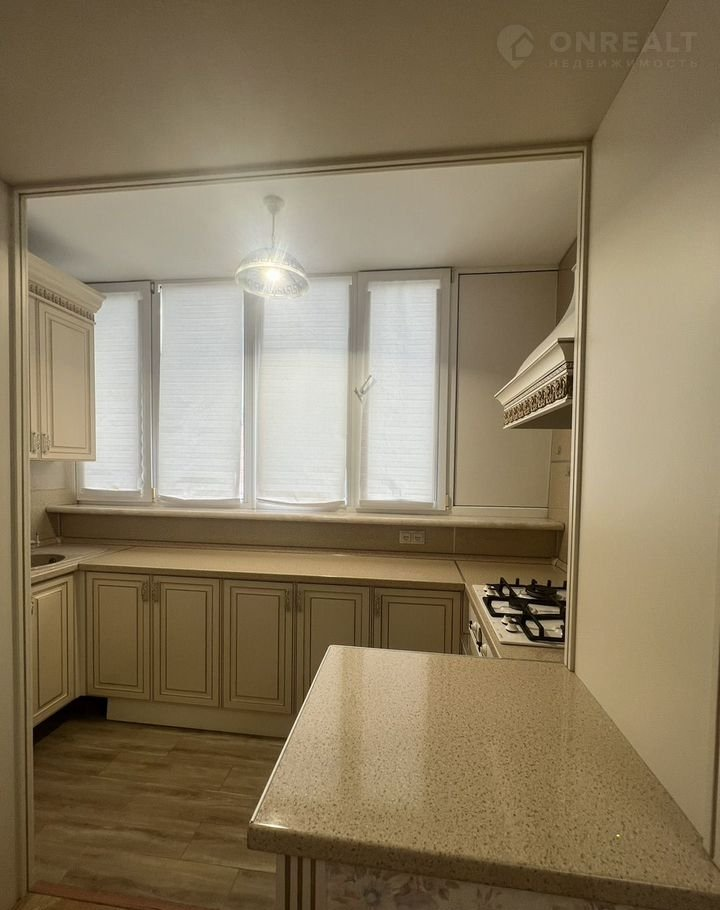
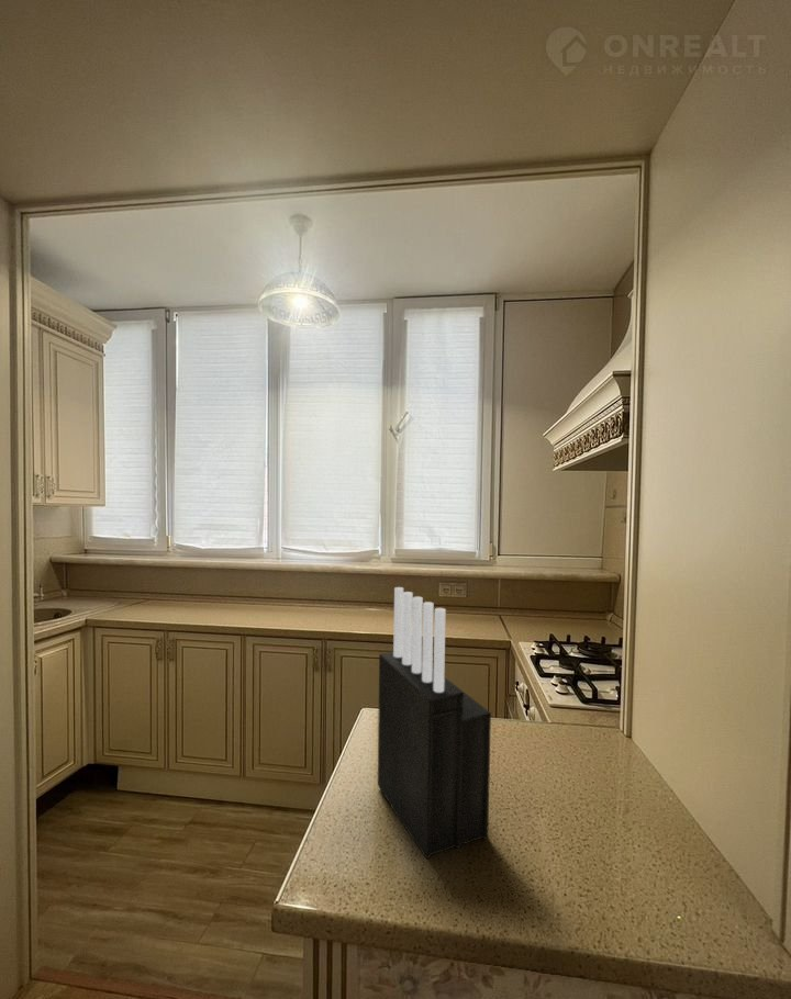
+ knife block [377,586,492,860]
